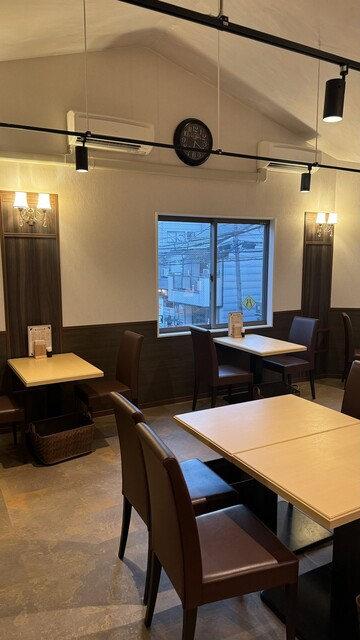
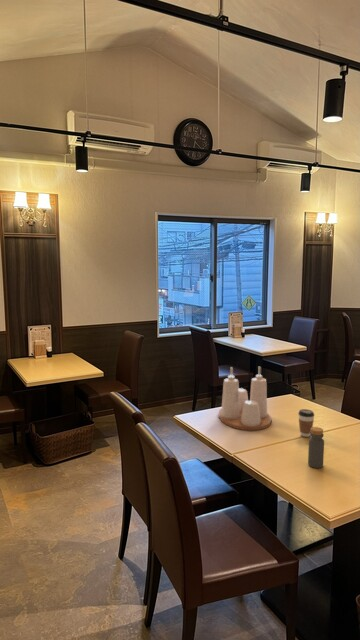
+ bottle [307,426,325,469]
+ coffee cup [297,408,315,438]
+ condiment set [218,366,272,431]
